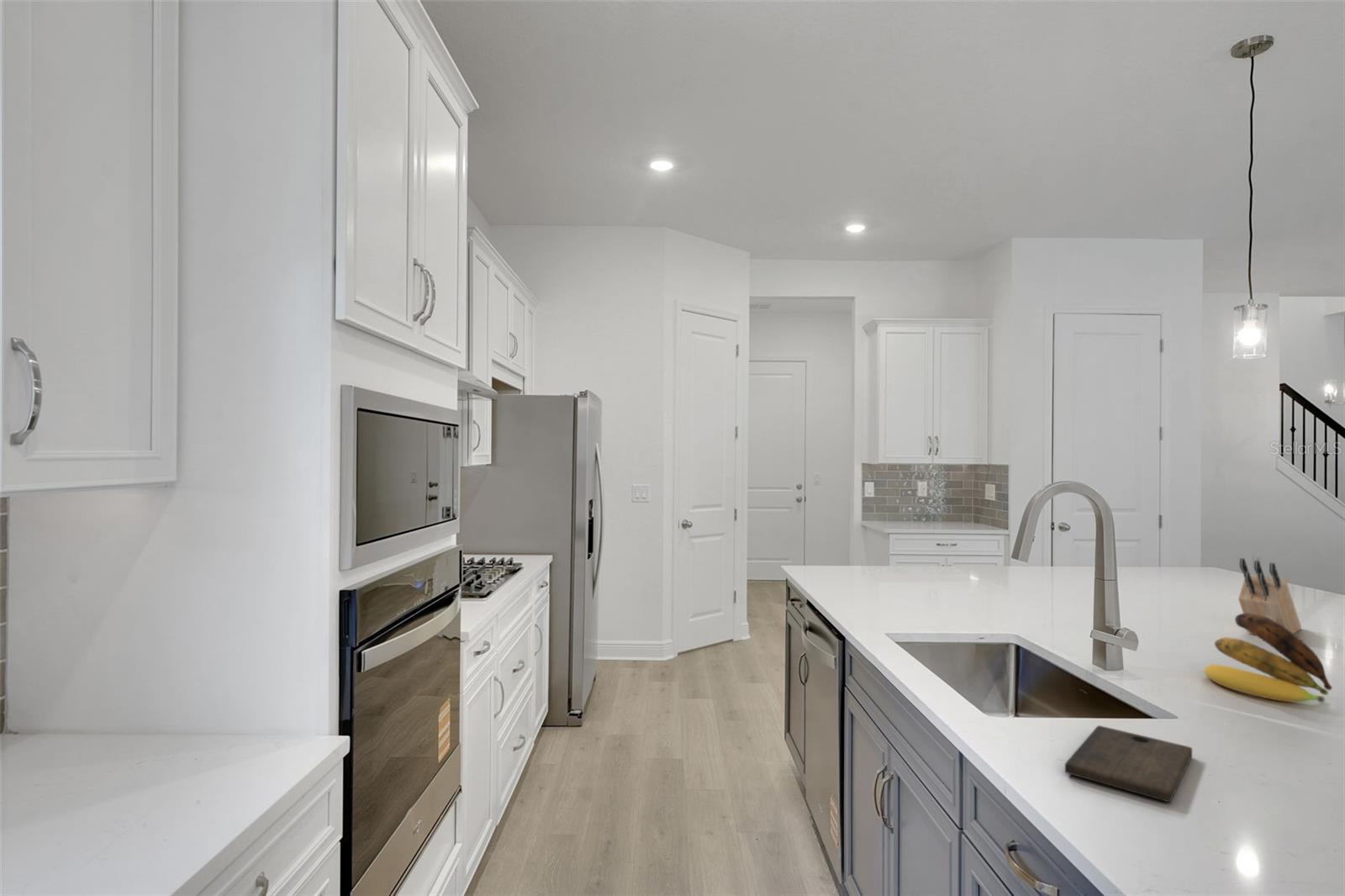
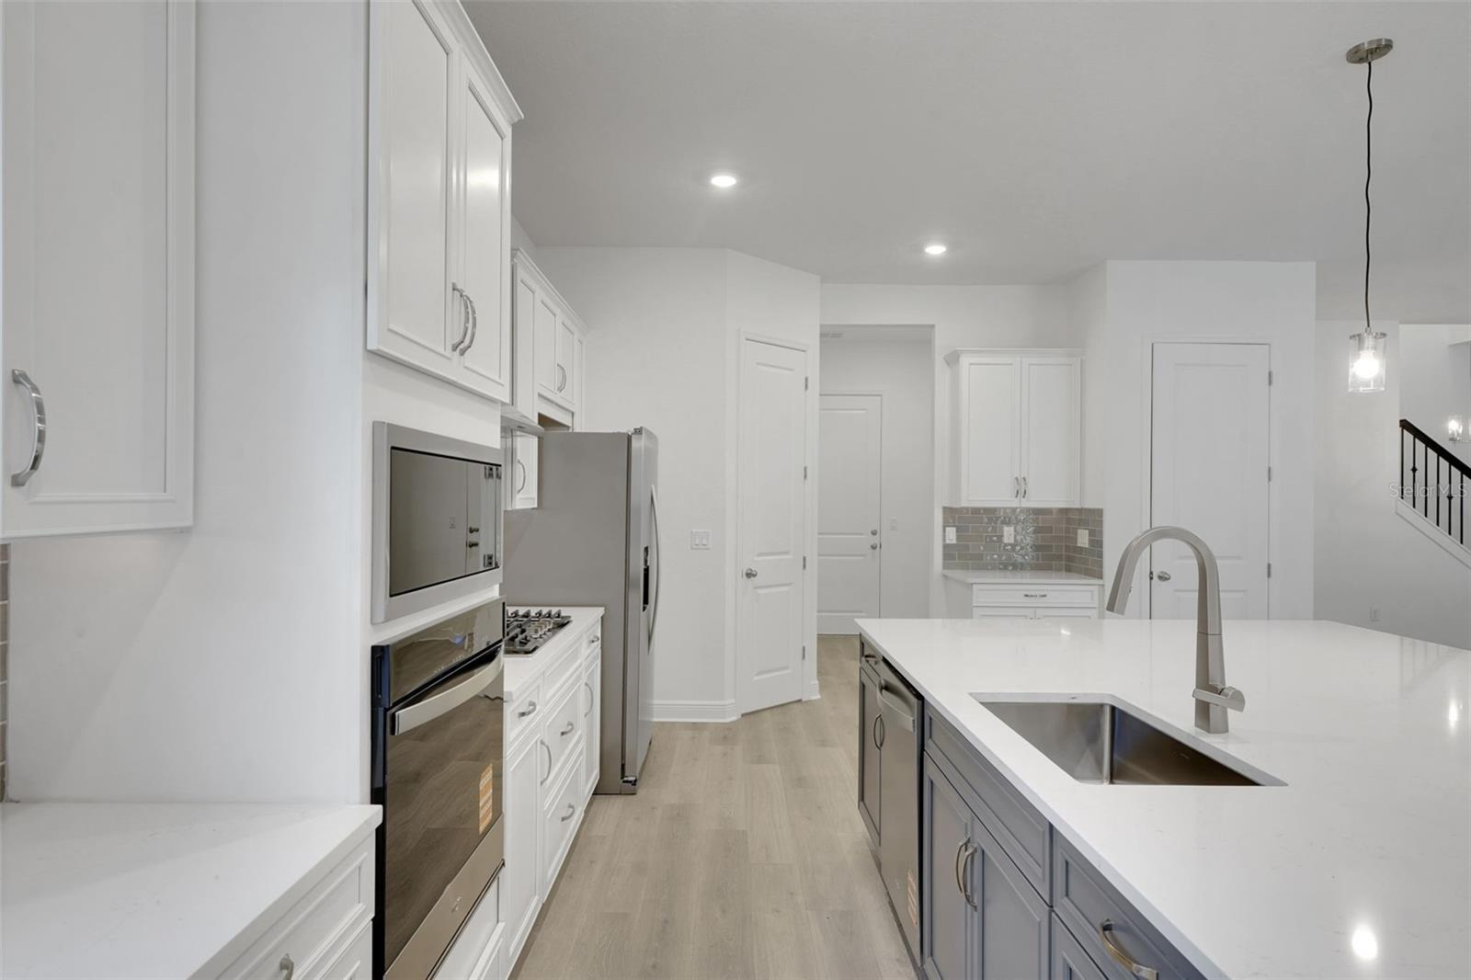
- knife block [1237,557,1302,635]
- cutting board [1064,725,1193,803]
- banana [1203,613,1333,703]
